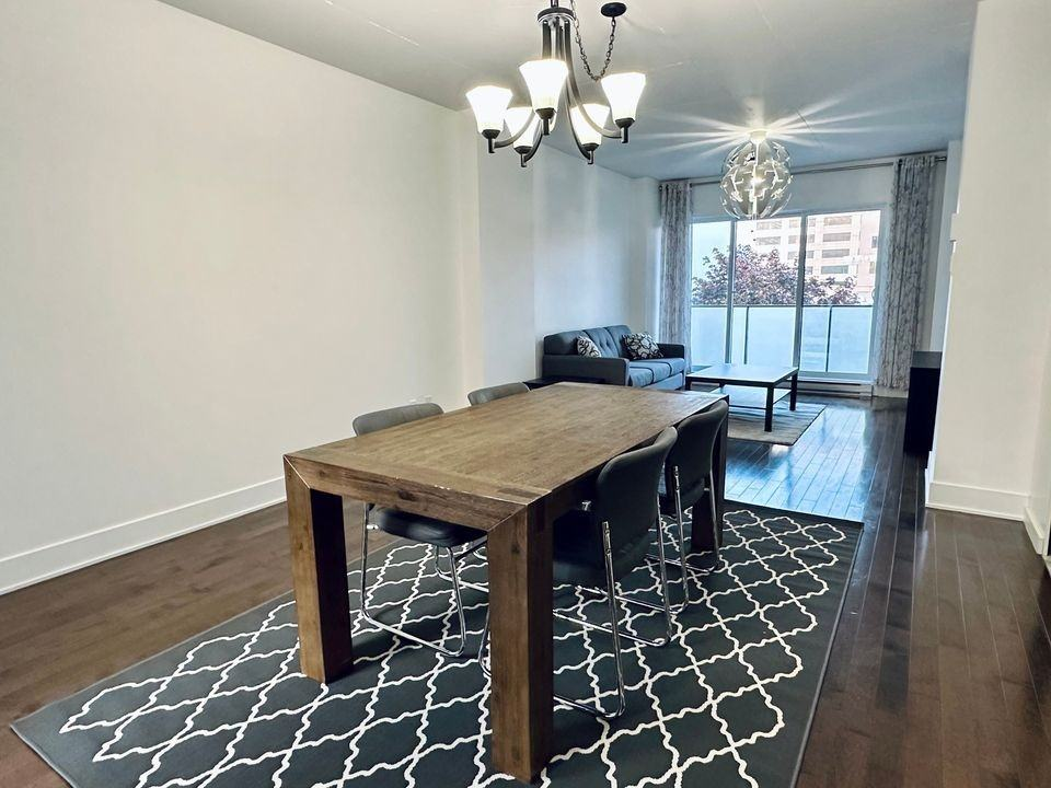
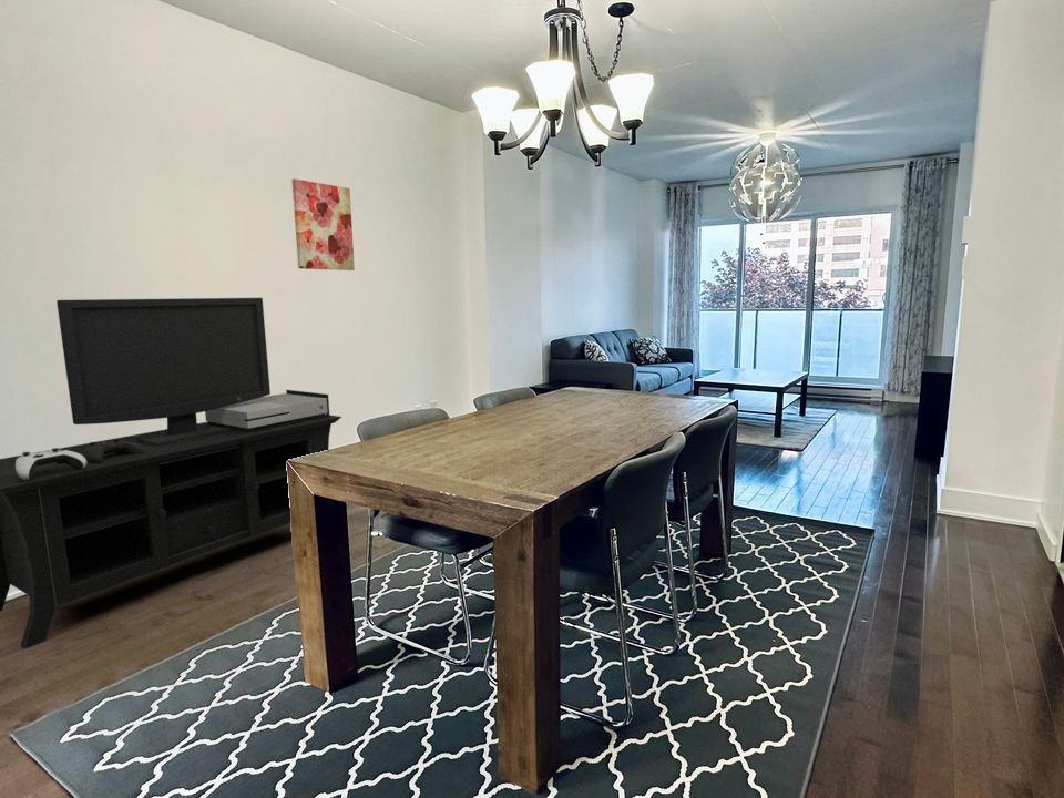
+ wall art [290,178,356,272]
+ media console [0,297,342,651]
